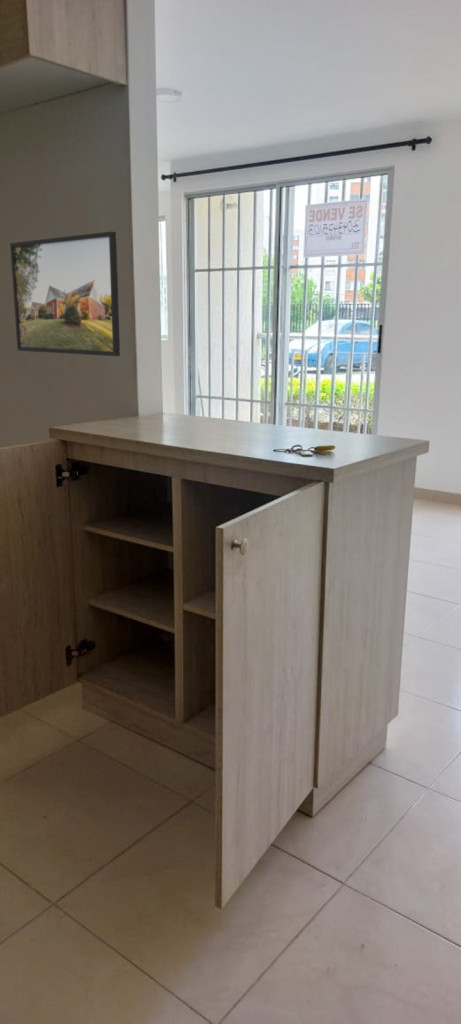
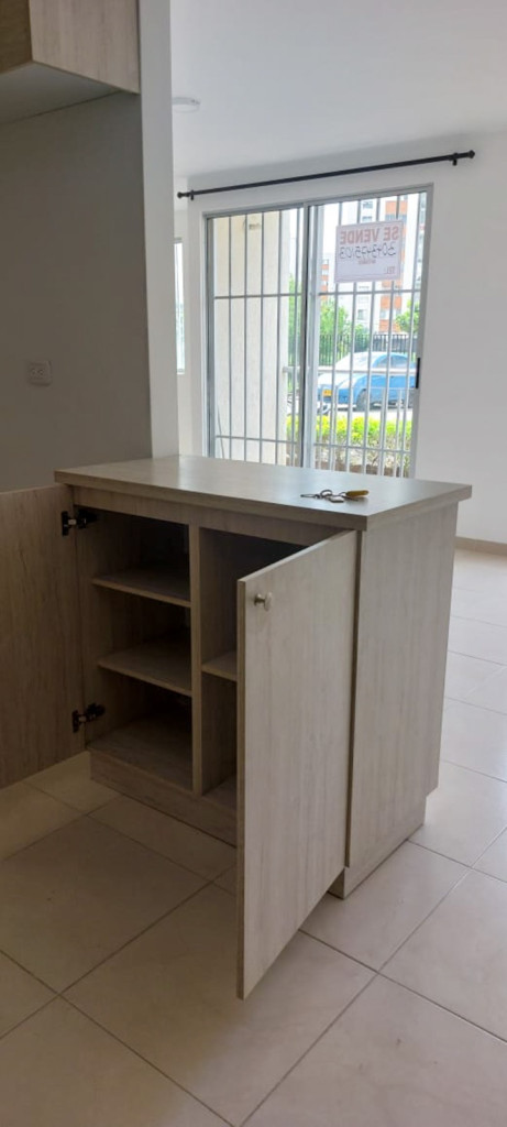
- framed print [9,230,121,357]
